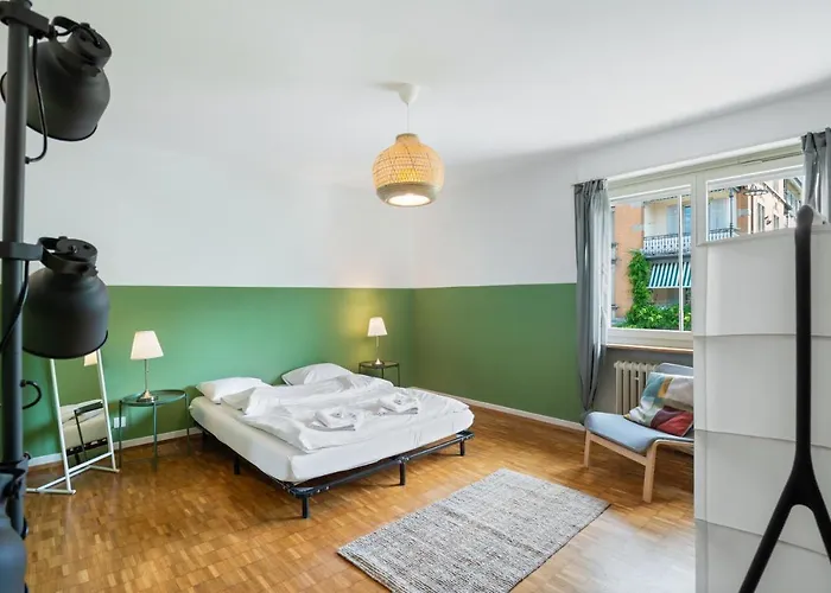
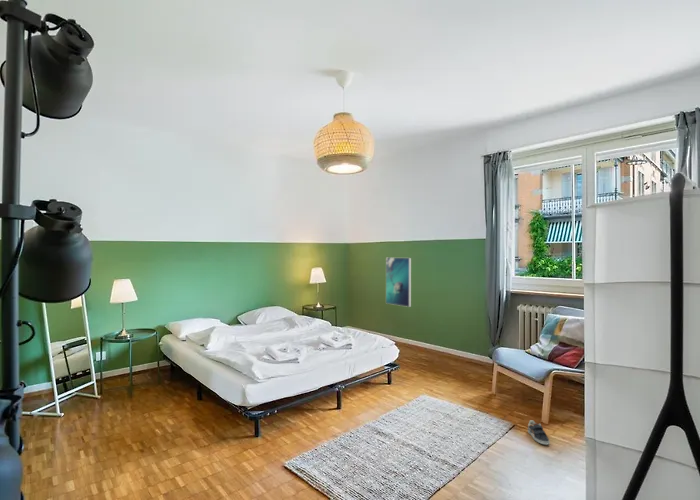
+ sneaker [527,419,551,445]
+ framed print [385,257,412,308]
